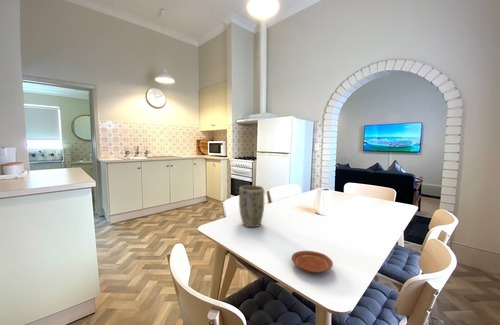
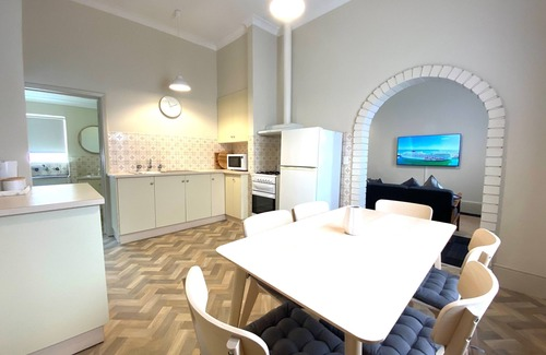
- plant pot [238,184,265,228]
- plate [291,250,334,274]
